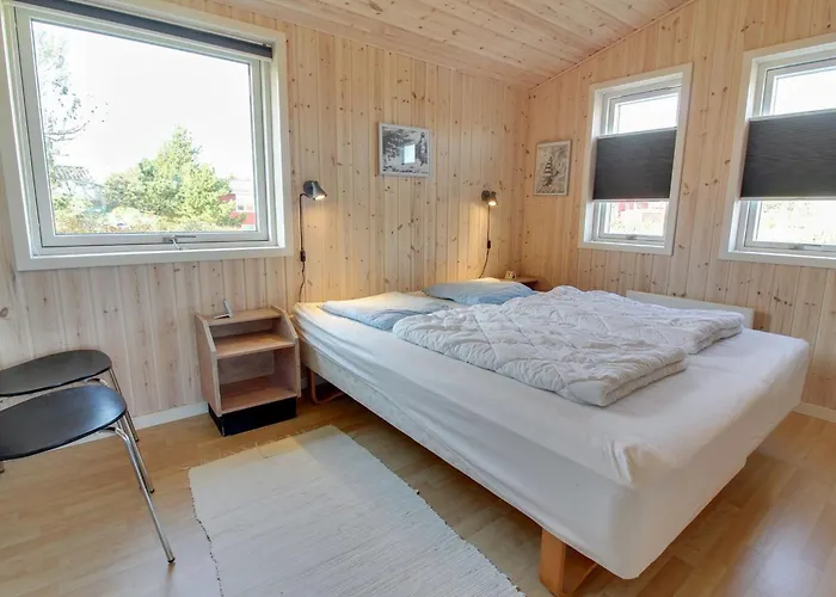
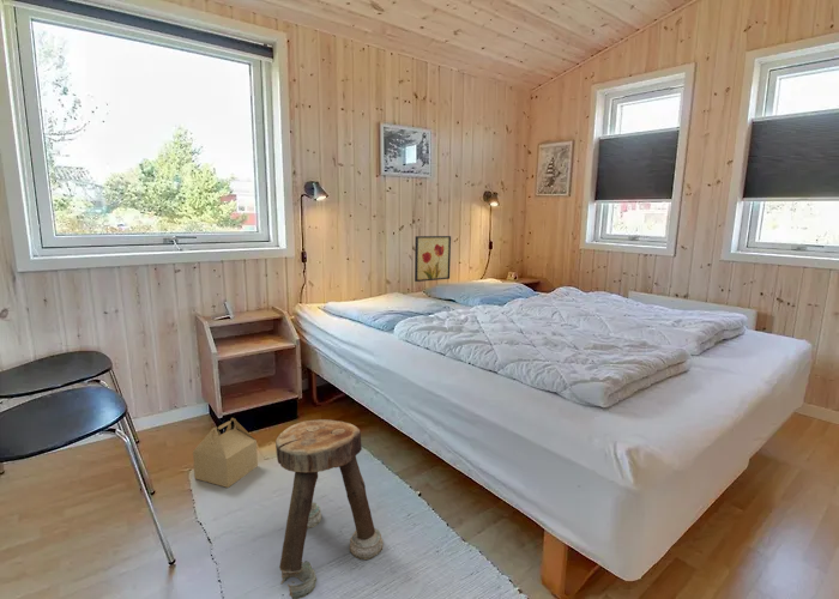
+ cardboard box [192,417,259,489]
+ stool [274,418,384,599]
+ wall art [414,235,452,283]
